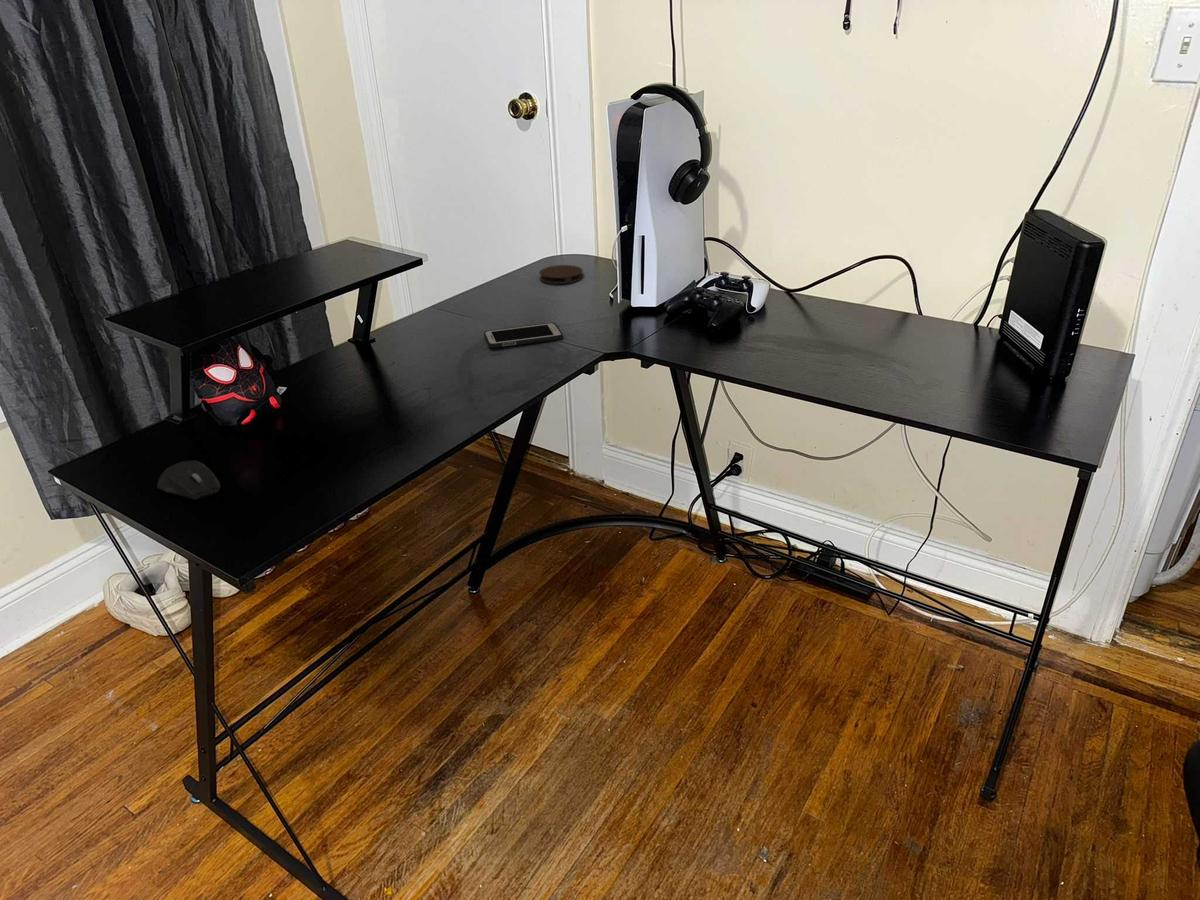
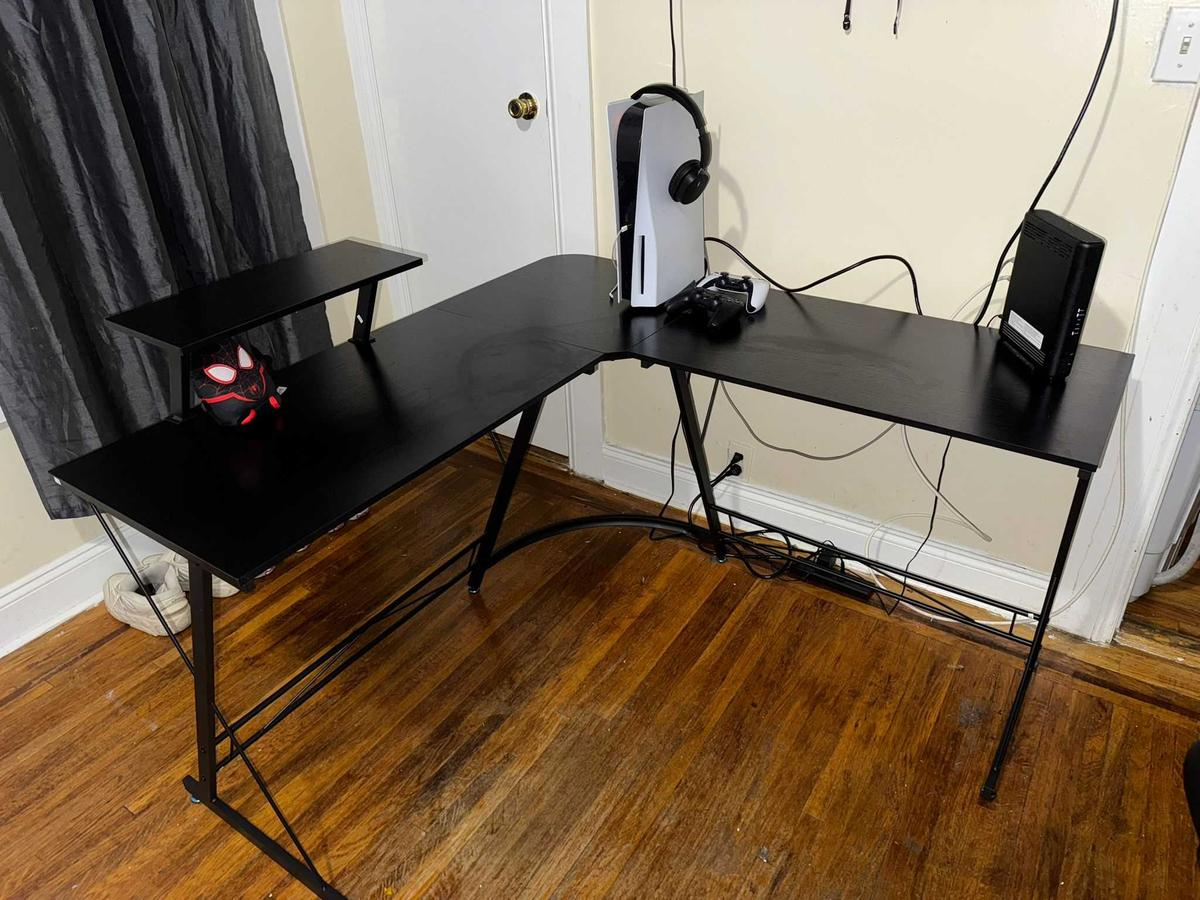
- cell phone [483,322,564,349]
- computer mouse [156,460,221,501]
- coaster [538,264,584,285]
